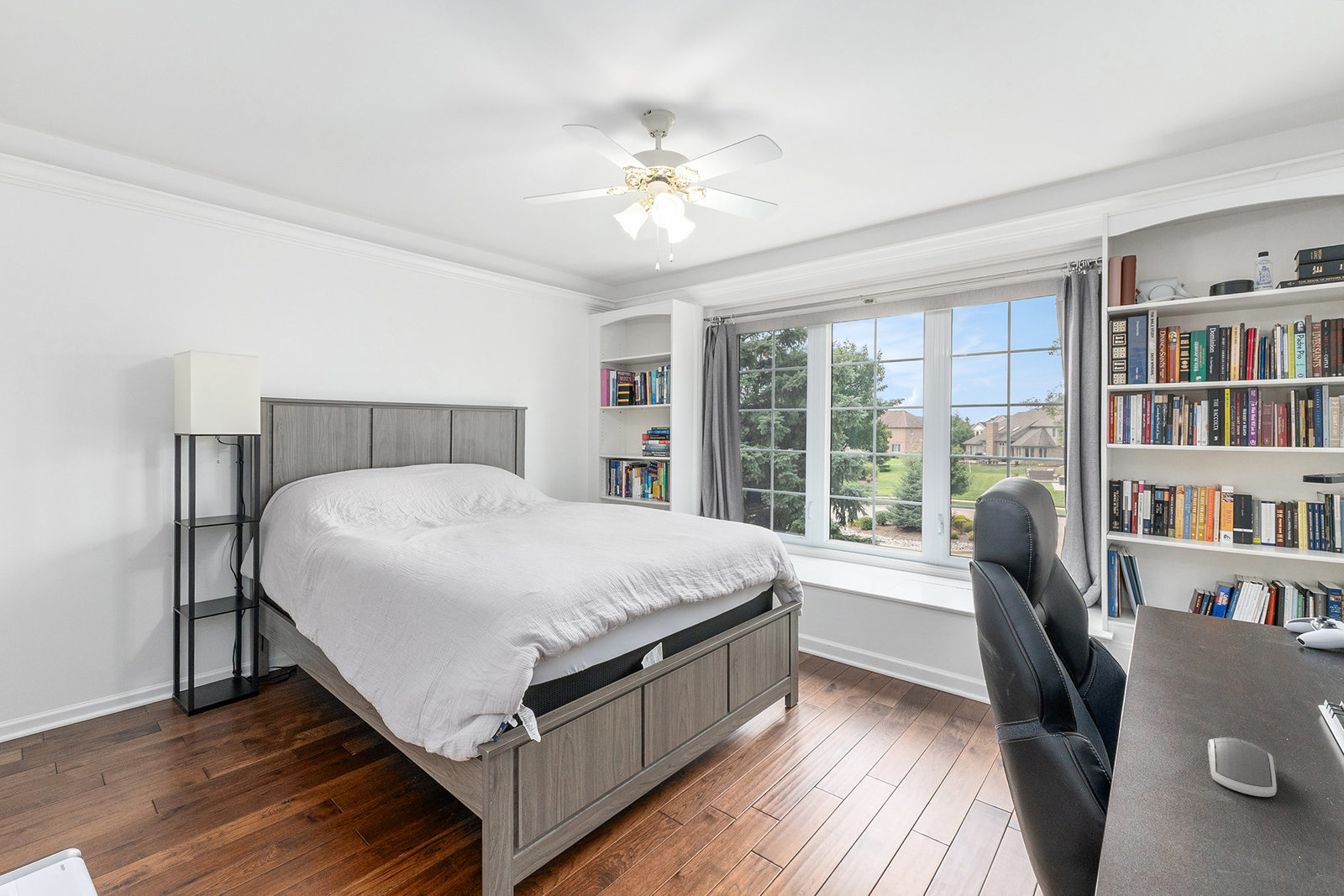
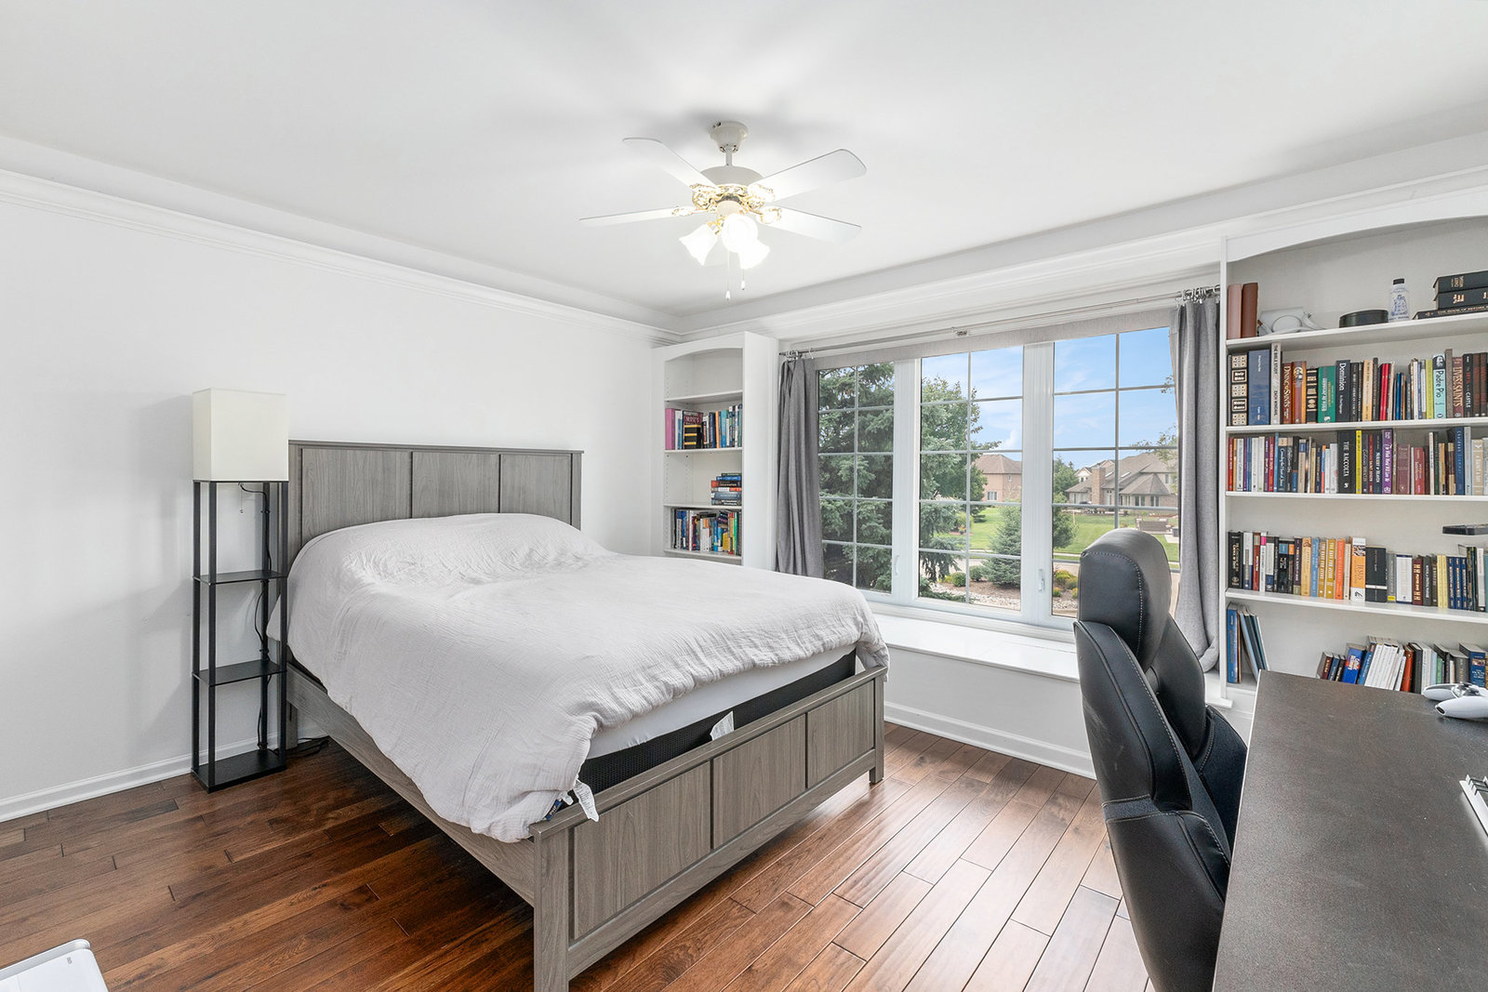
- computer mouse [1207,736,1278,798]
